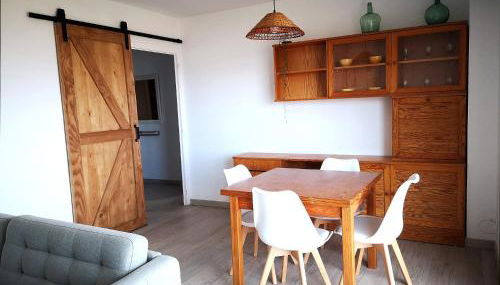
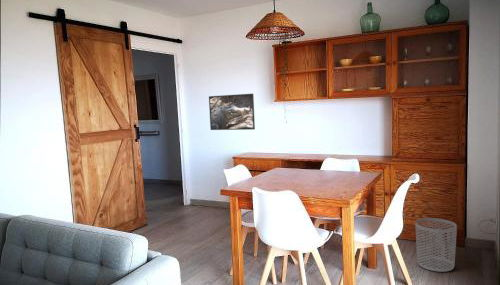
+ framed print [208,93,256,131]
+ waste bin [414,217,458,273]
